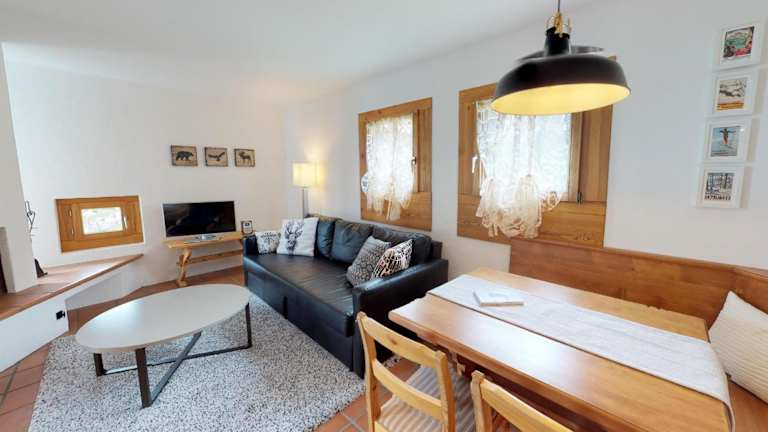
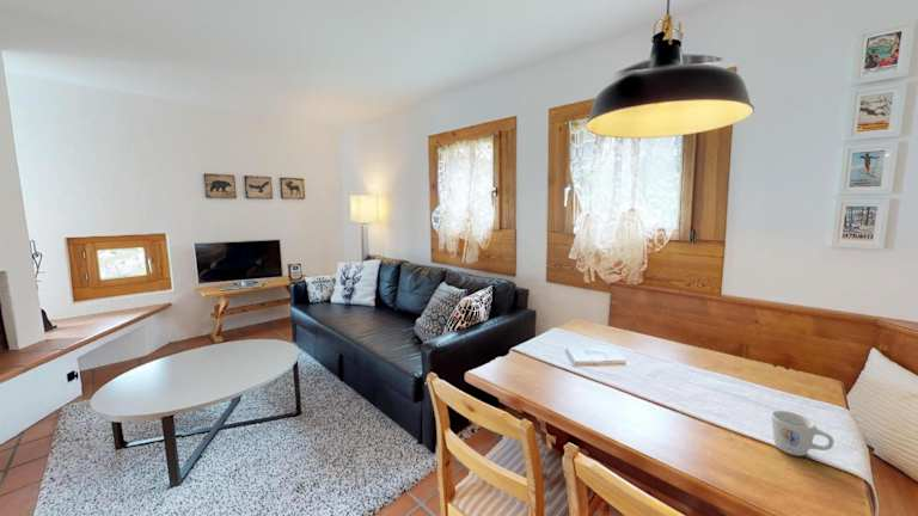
+ mug [770,410,836,457]
